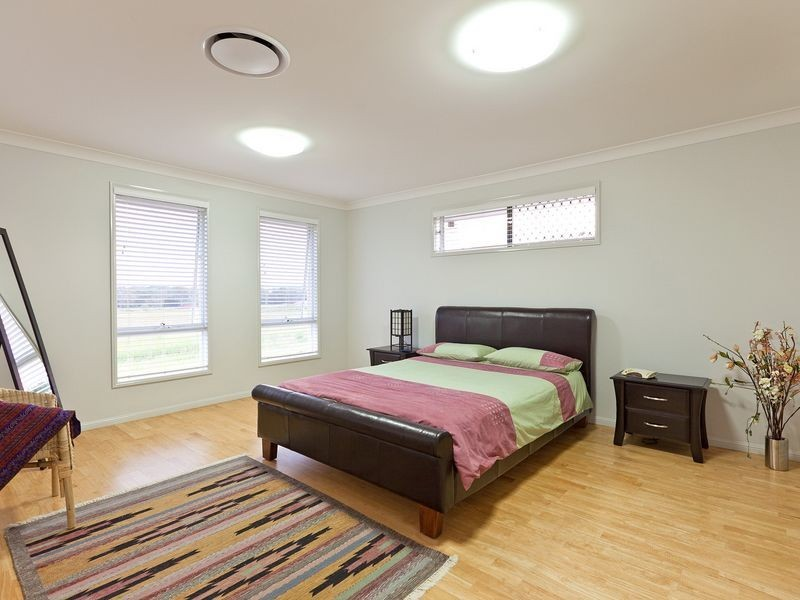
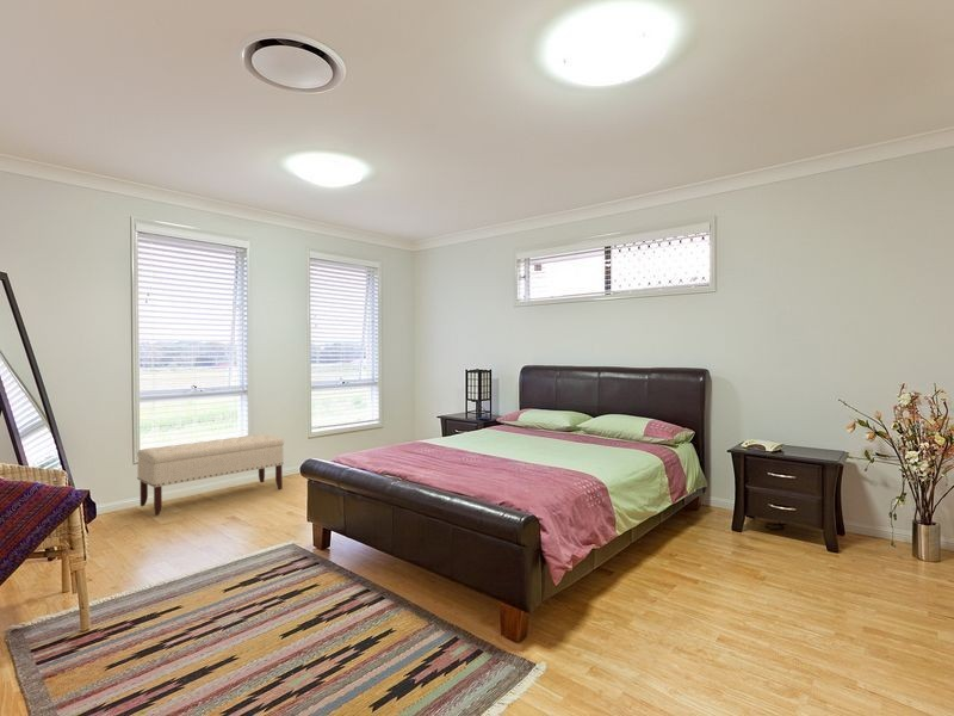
+ bench [136,433,285,517]
